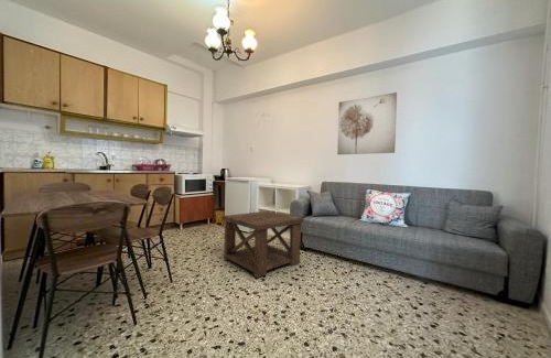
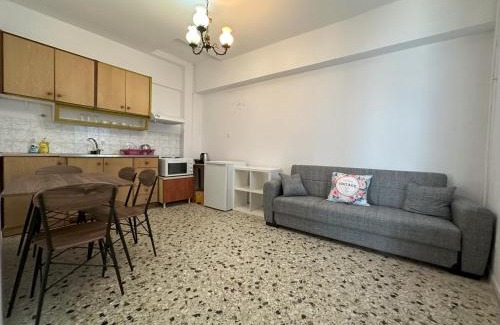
- wall art [336,91,398,155]
- side table [222,210,305,279]
